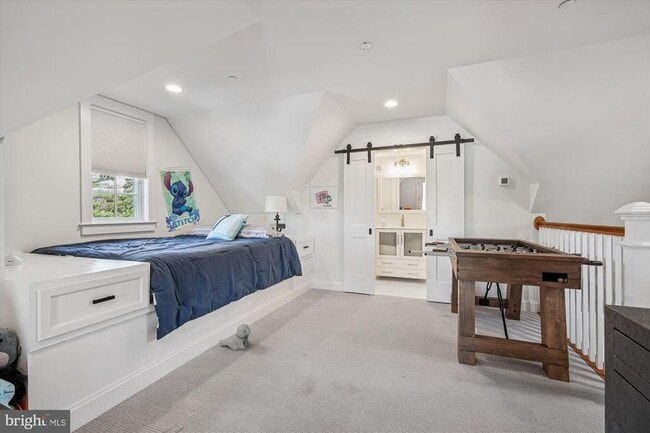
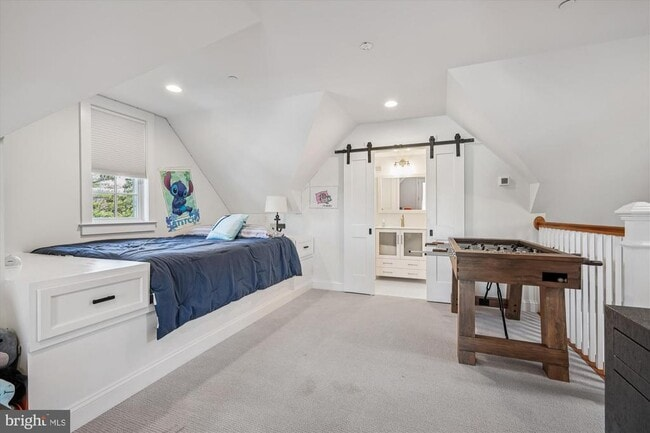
- plush toy [219,323,252,351]
